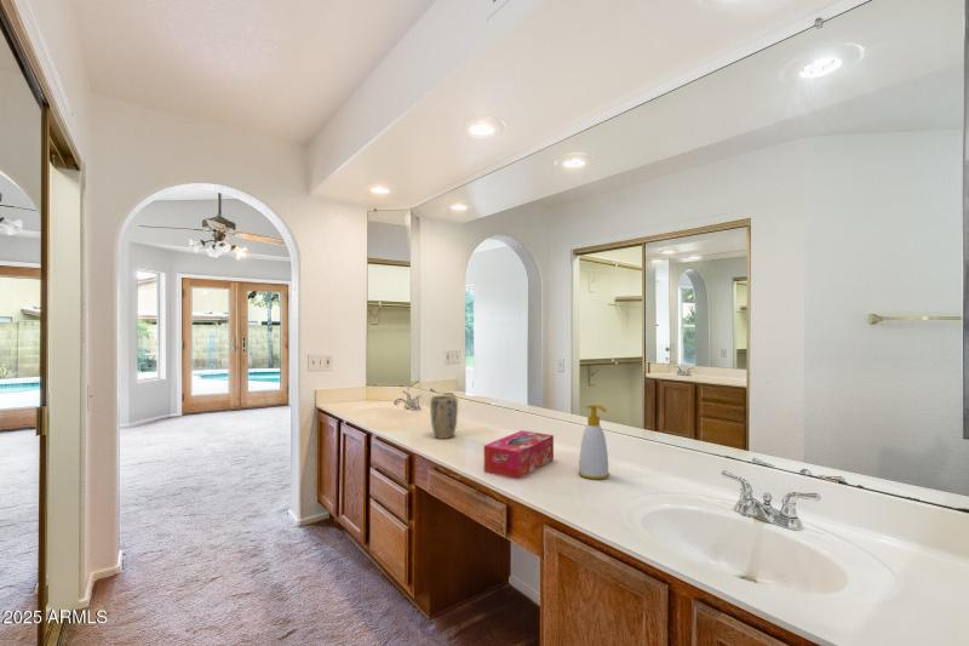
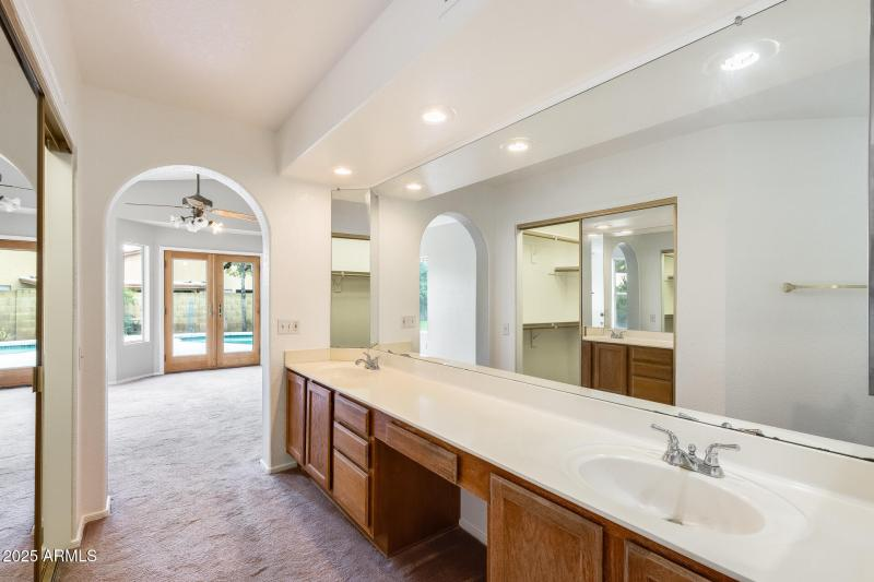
- soap bottle [578,404,610,481]
- plant pot [429,394,459,440]
- tissue box [483,429,555,480]
